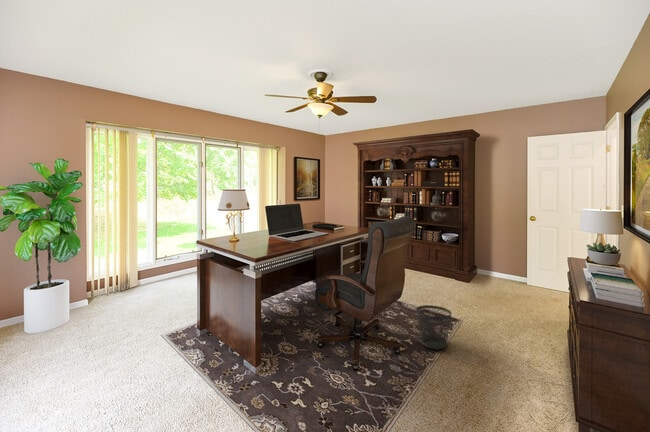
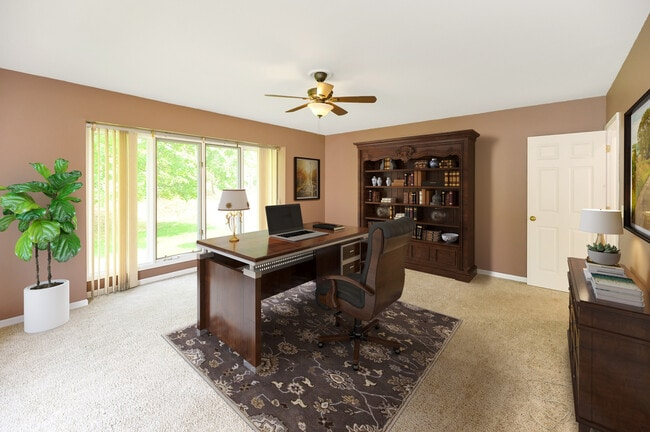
- wastebasket [415,304,452,351]
